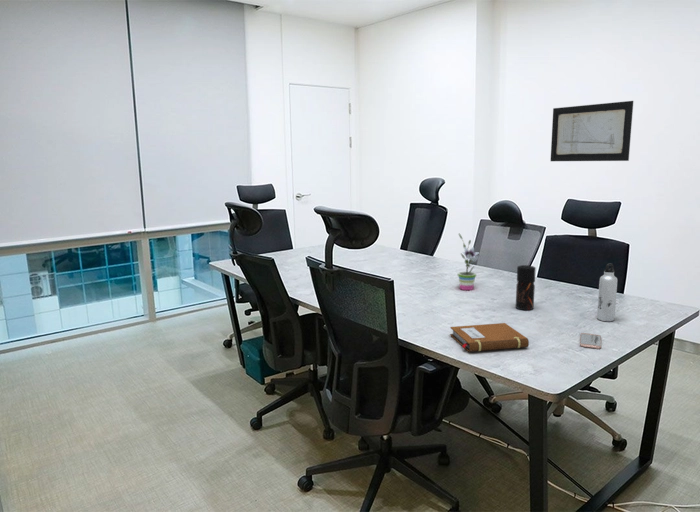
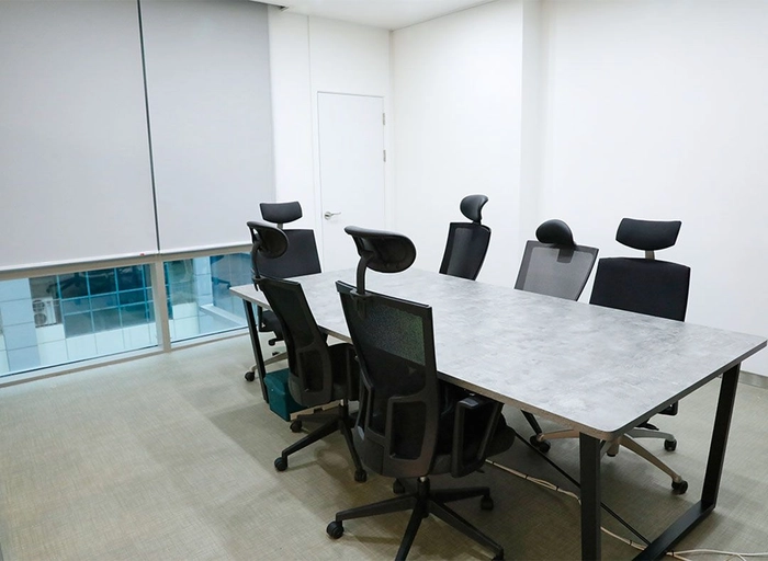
- pepper grinder [515,264,537,311]
- water bottle [596,262,618,323]
- potted plant [457,233,482,291]
- notebook [449,322,530,353]
- smartphone [579,332,602,350]
- wall art [550,100,634,162]
